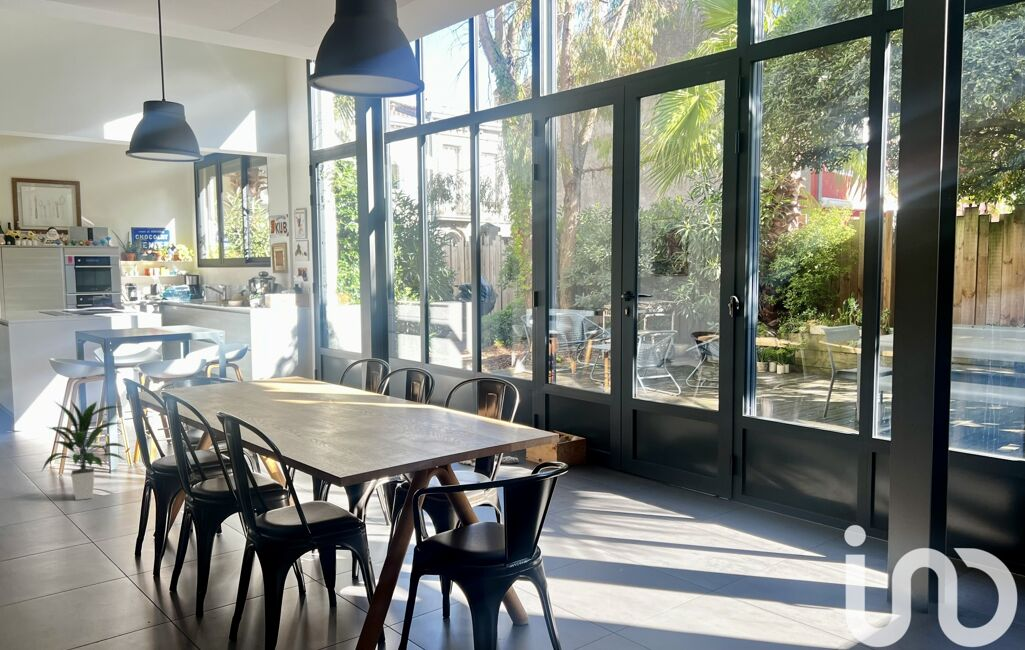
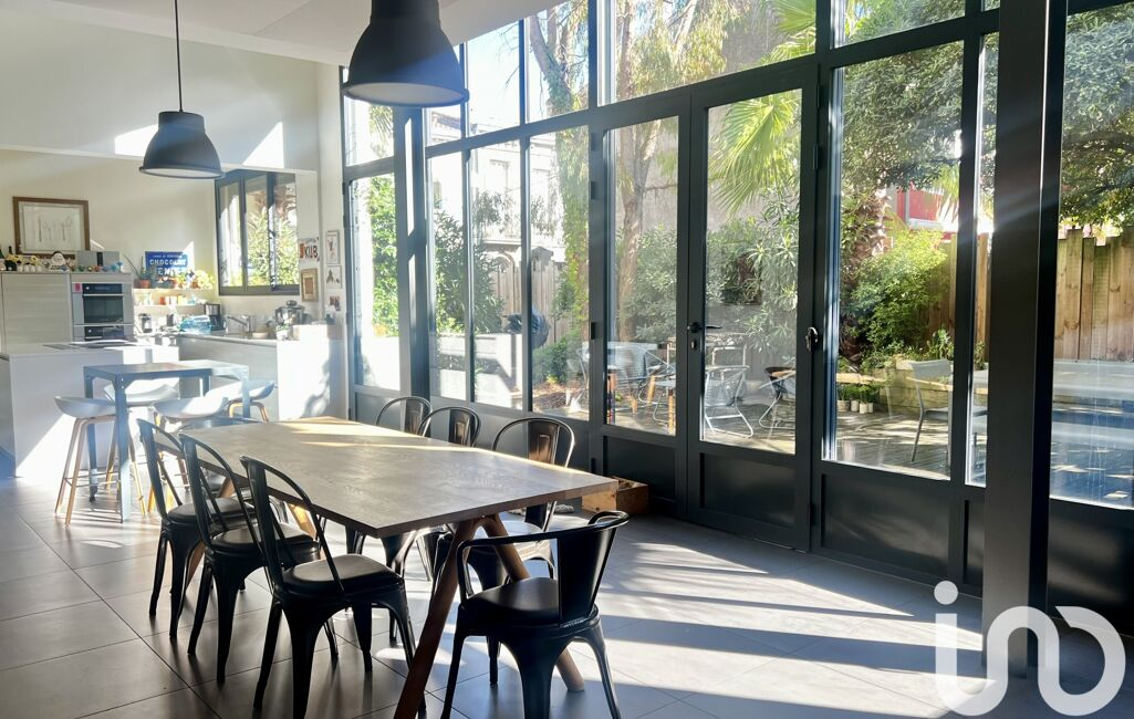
- indoor plant [41,399,126,501]
